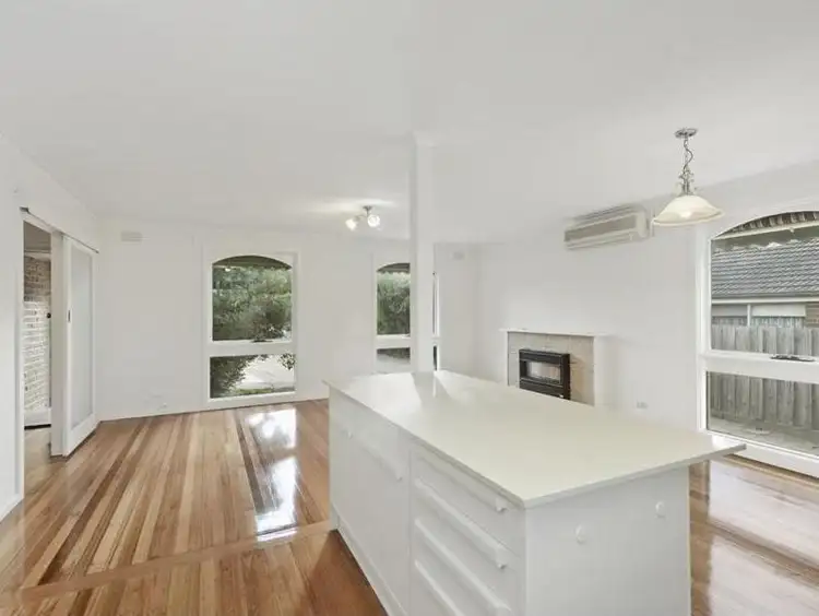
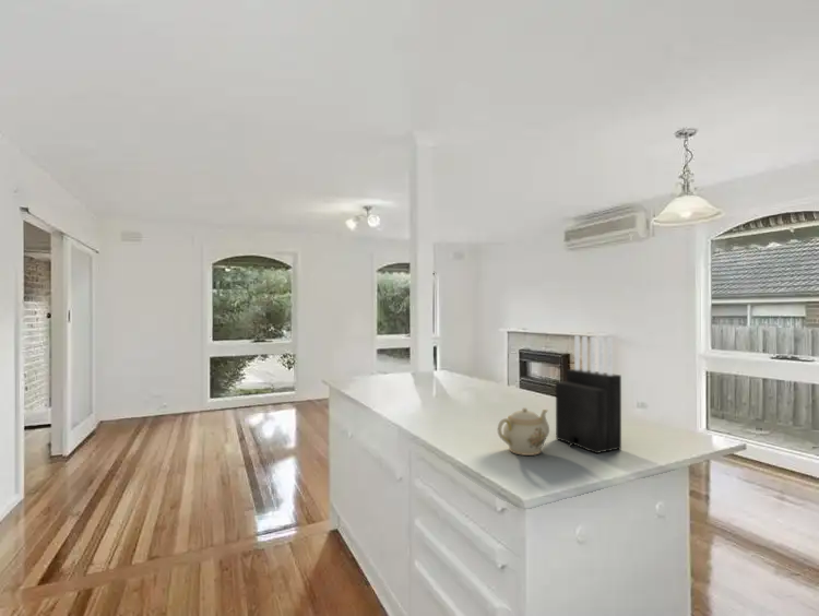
+ teapot [497,406,550,457]
+ knife block [555,334,622,454]
